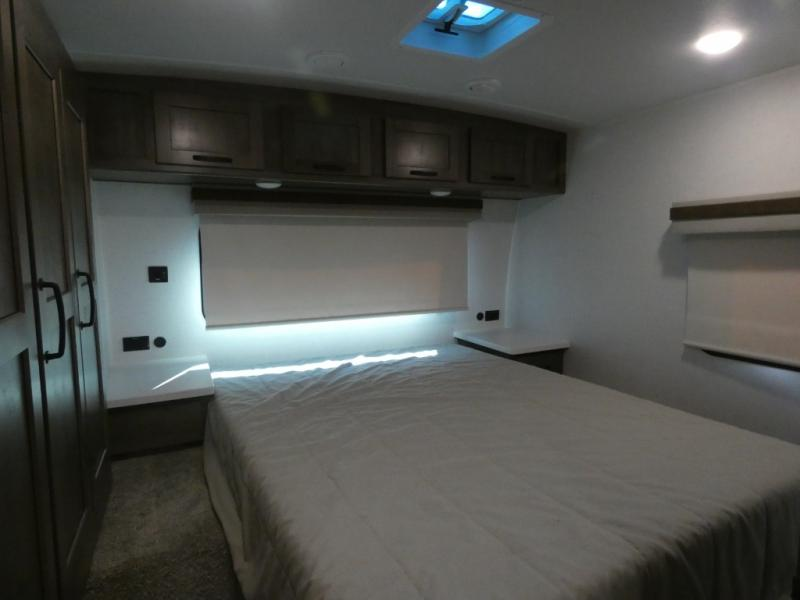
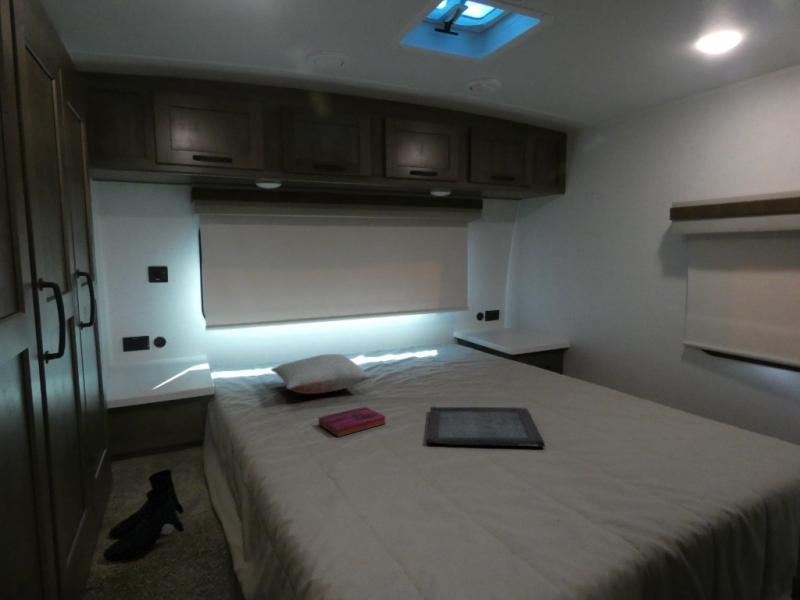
+ serving tray [426,405,546,448]
+ boots [102,468,185,561]
+ hardback book [317,406,387,438]
+ pillow [270,353,371,395]
